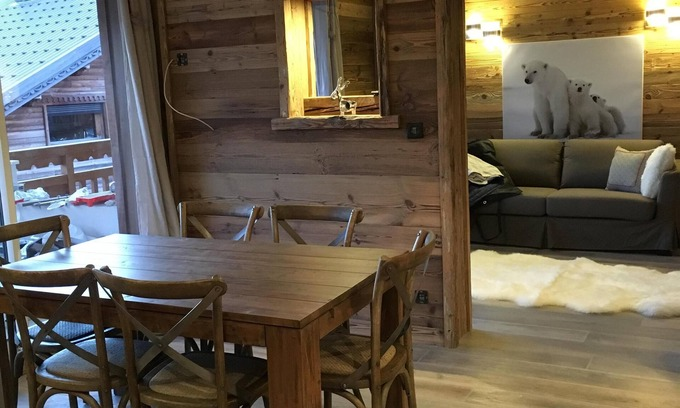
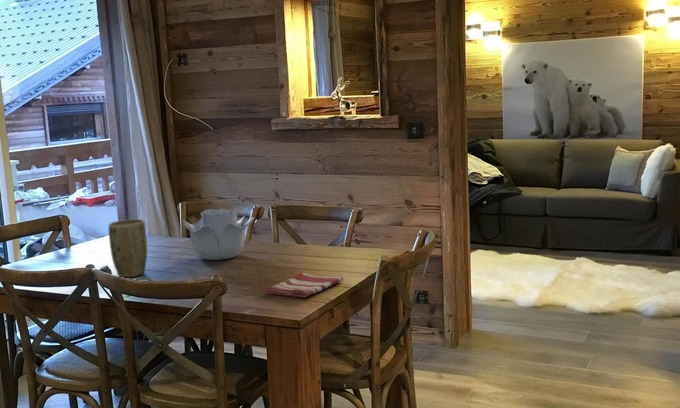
+ dish towel [265,272,344,298]
+ decorative bowl [182,208,255,261]
+ plant pot [108,218,148,278]
